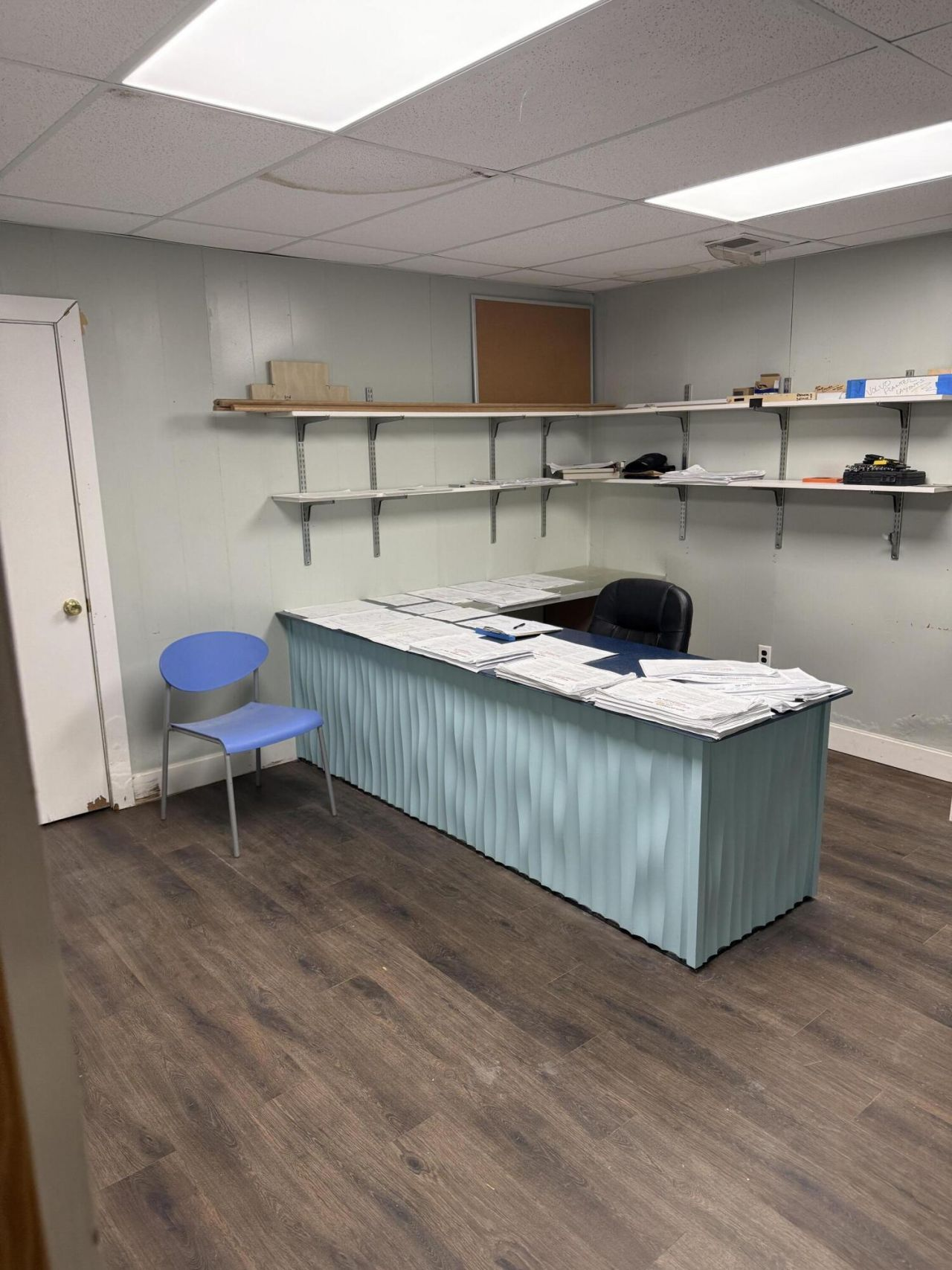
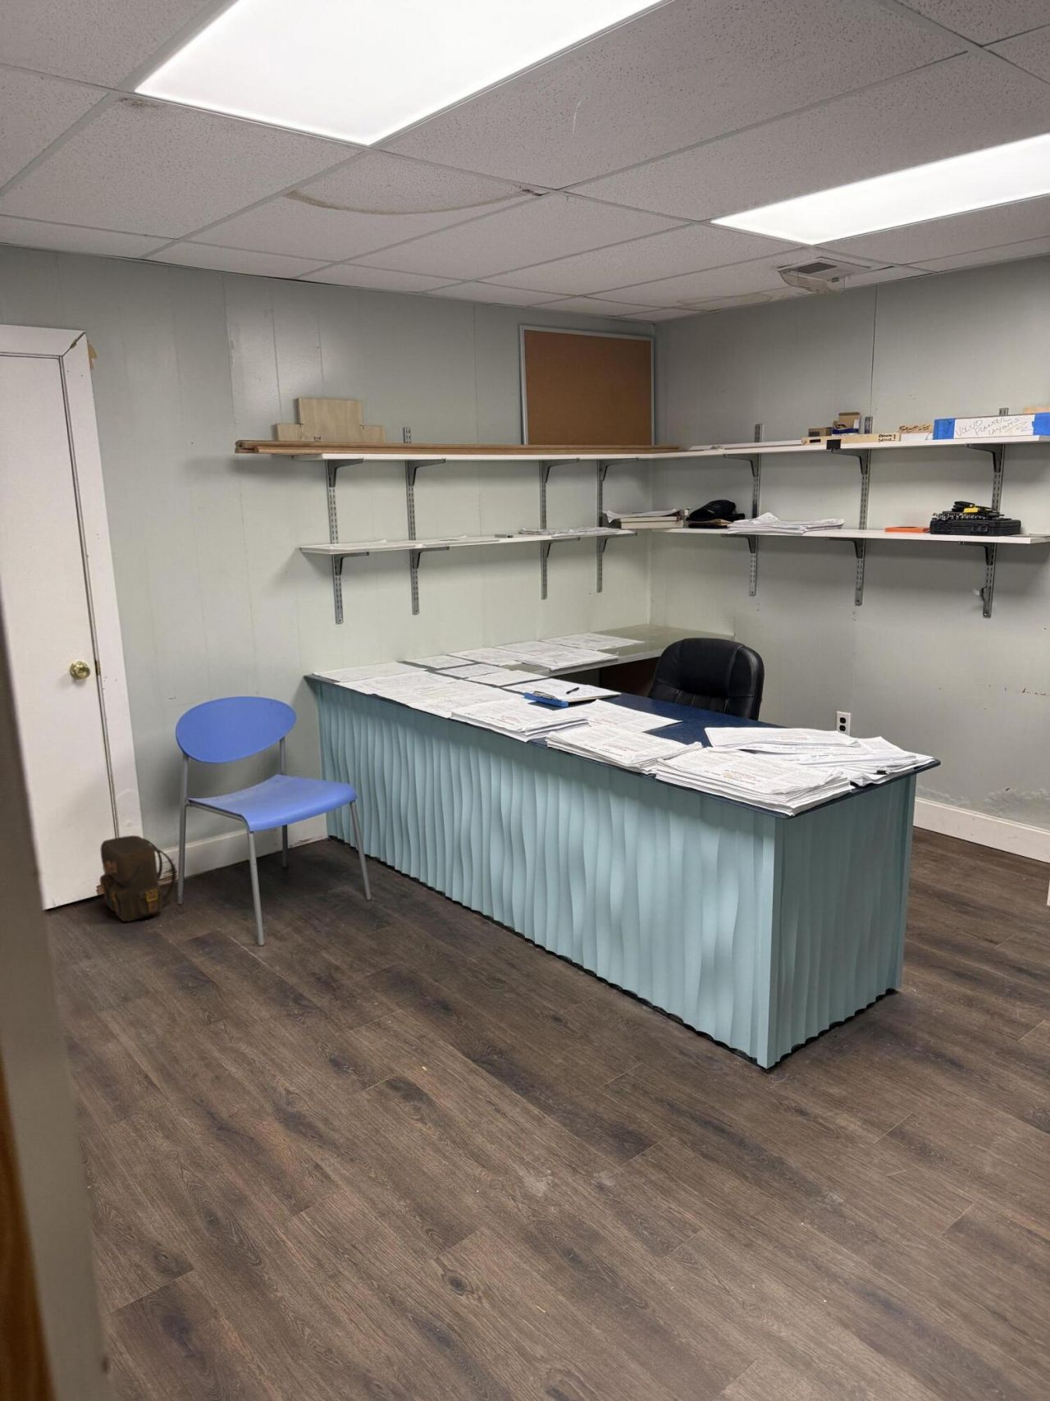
+ backpack [99,835,176,922]
